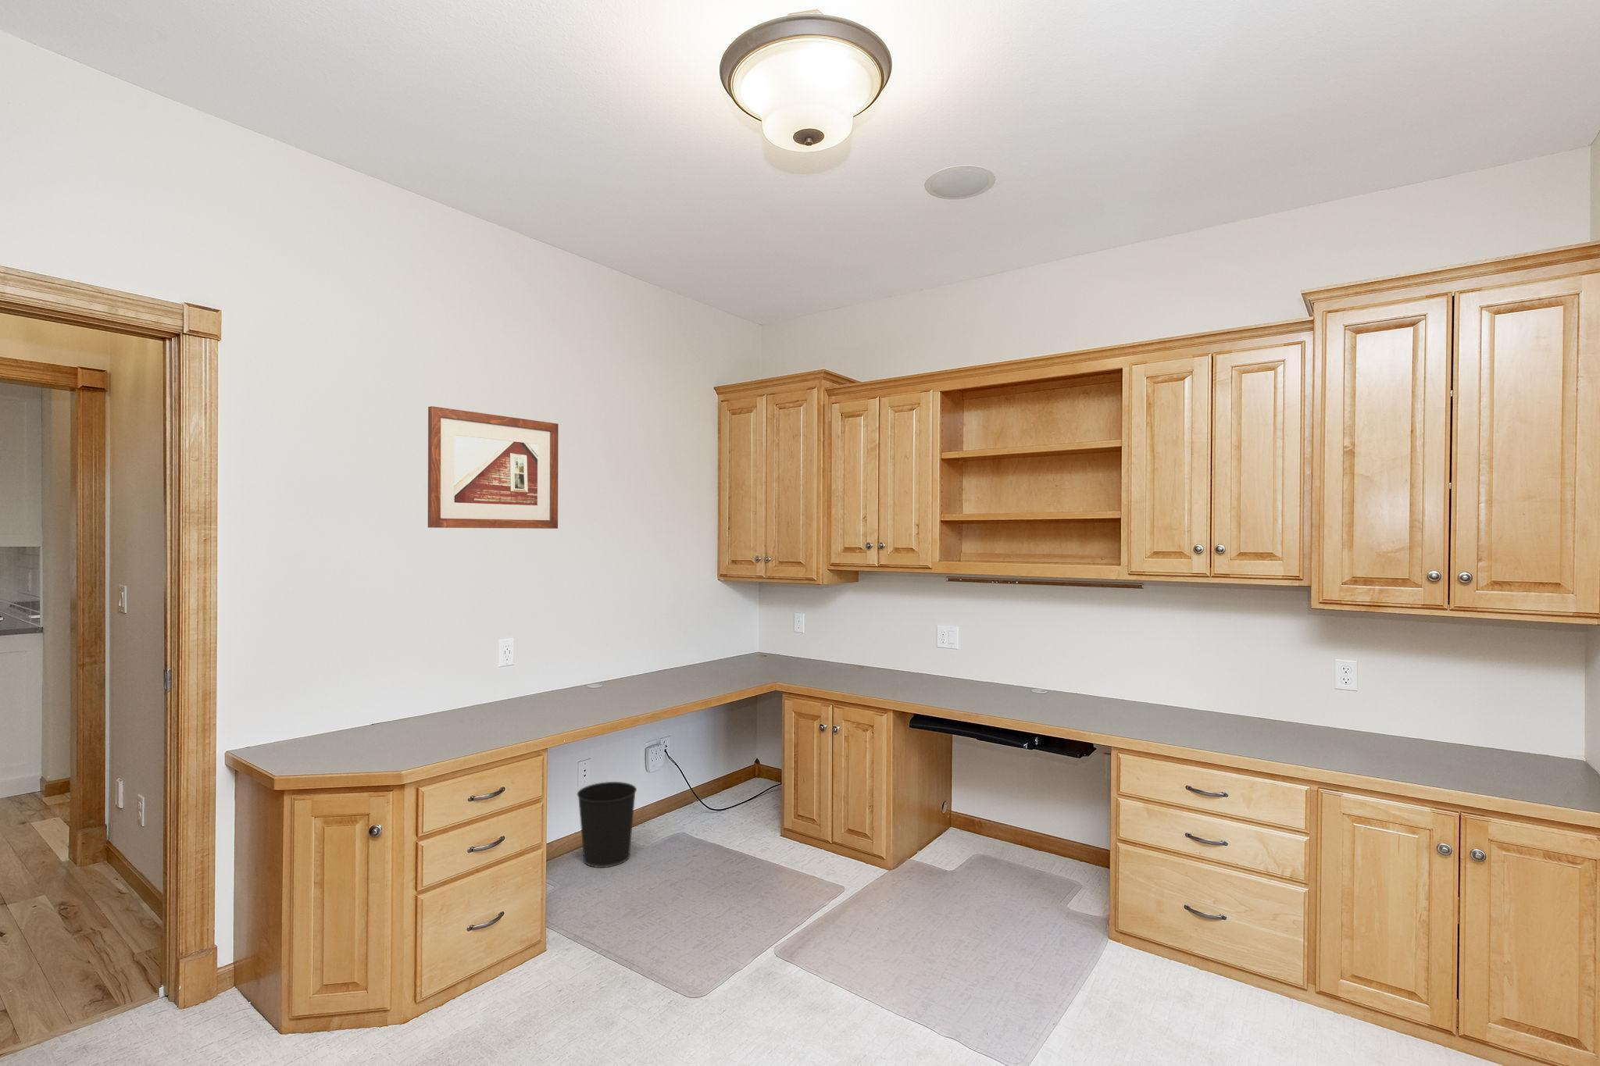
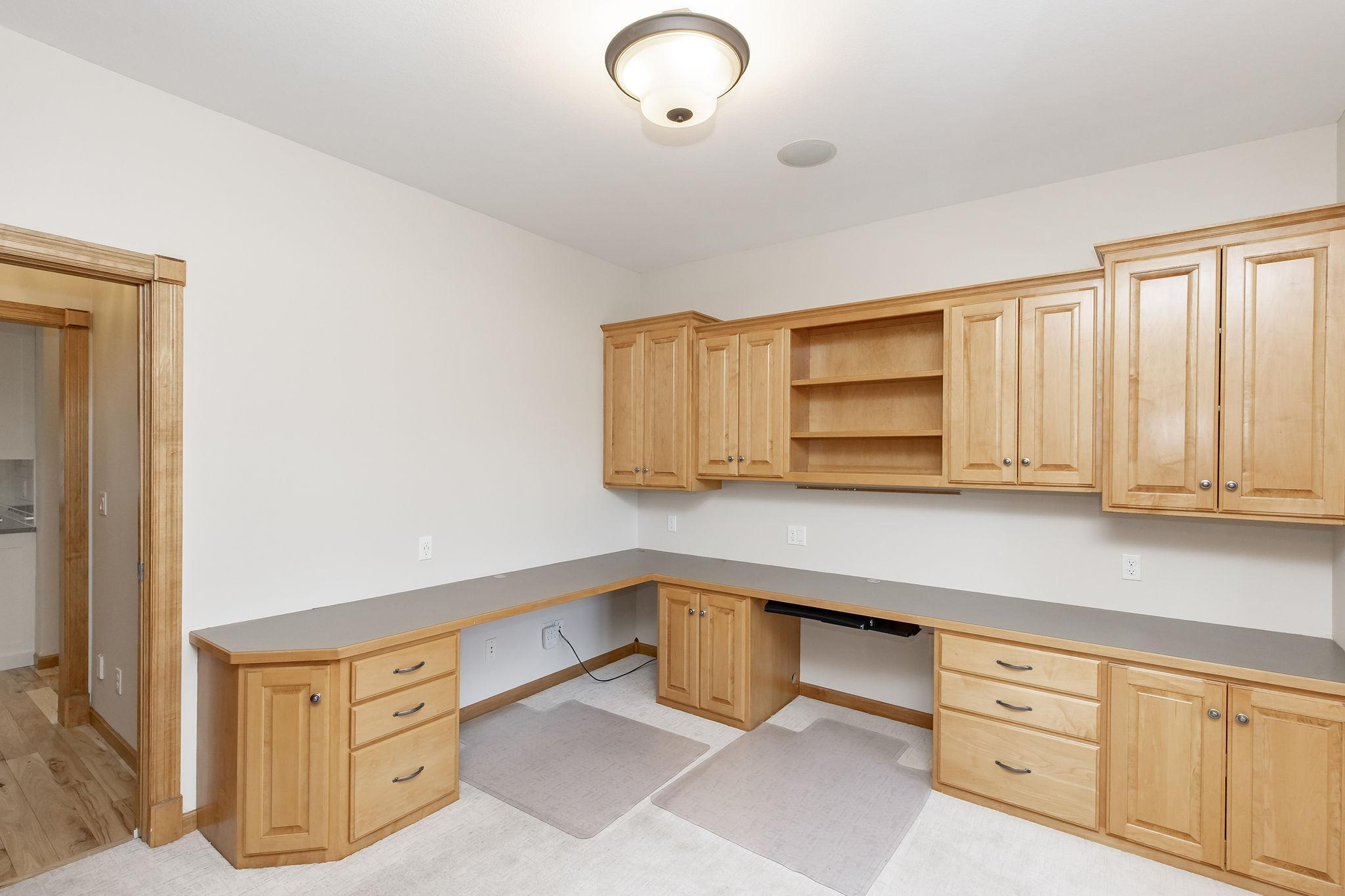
- wastebasket [577,780,638,869]
- picture frame [427,406,559,529]
